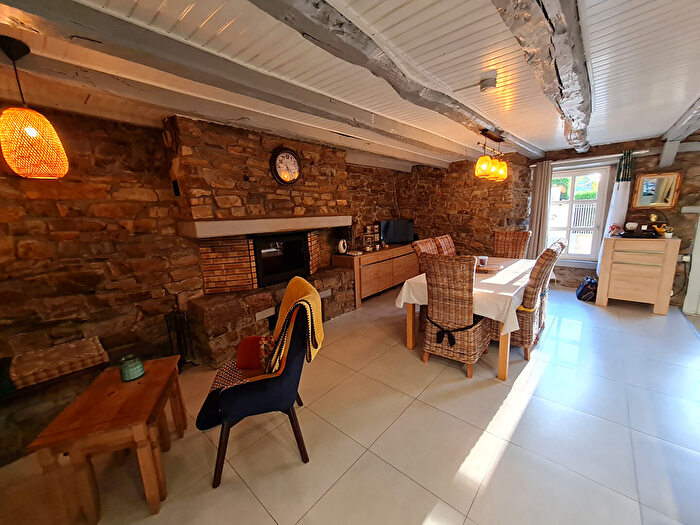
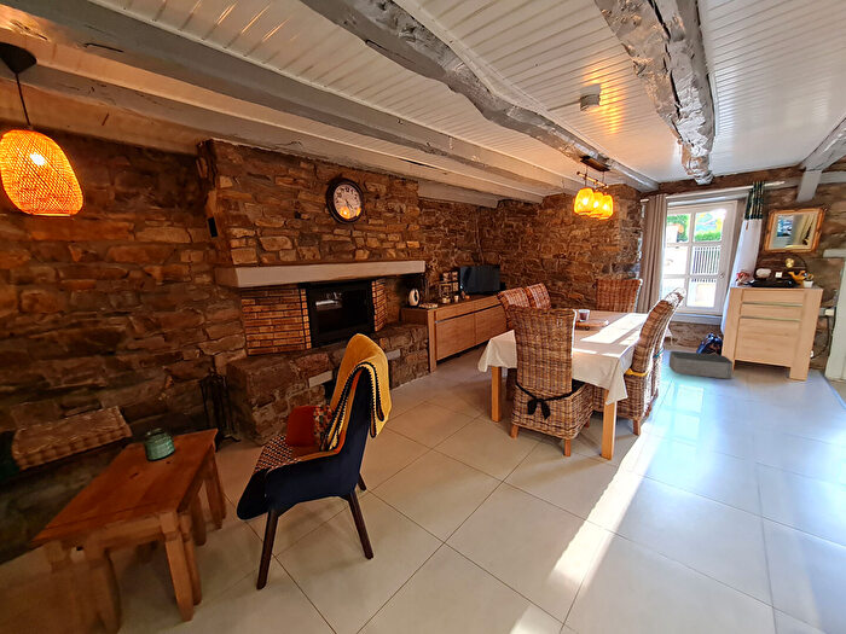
+ storage bin [667,350,734,380]
